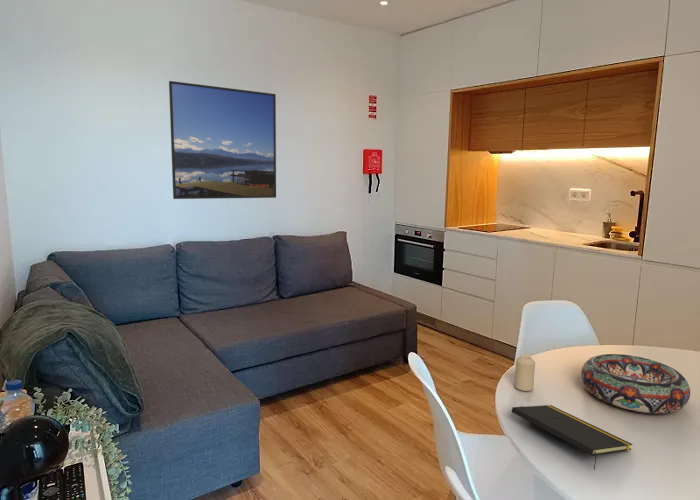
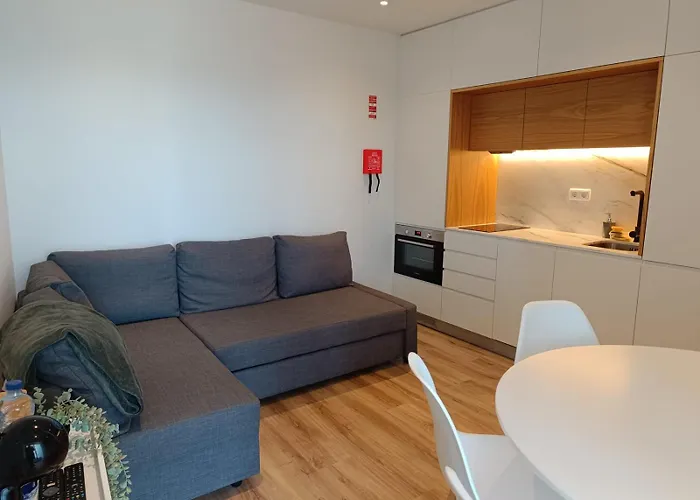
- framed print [168,80,277,200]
- decorative bowl [580,353,691,414]
- notepad [511,404,633,471]
- candle [513,354,536,392]
